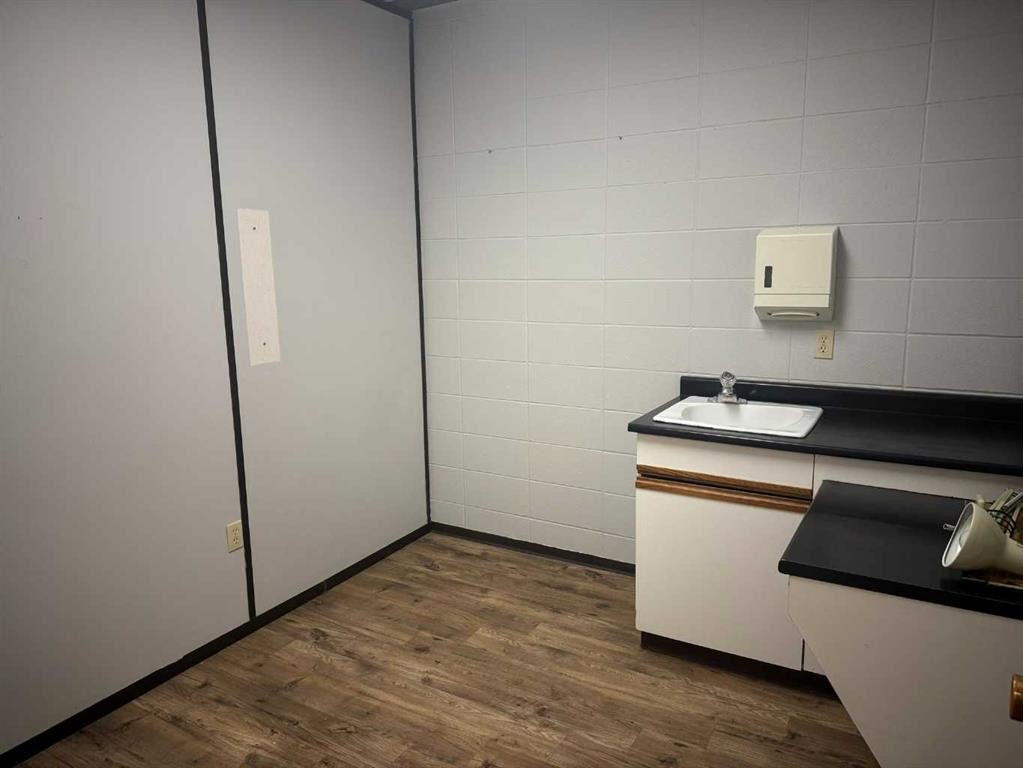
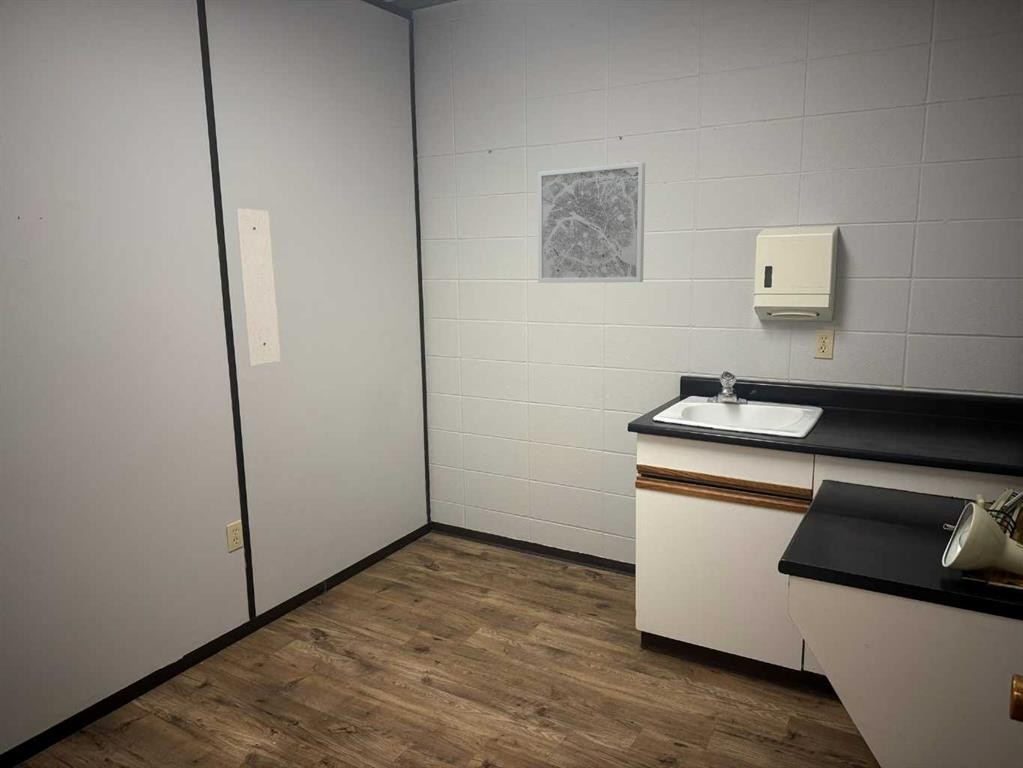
+ wall art [537,161,646,284]
